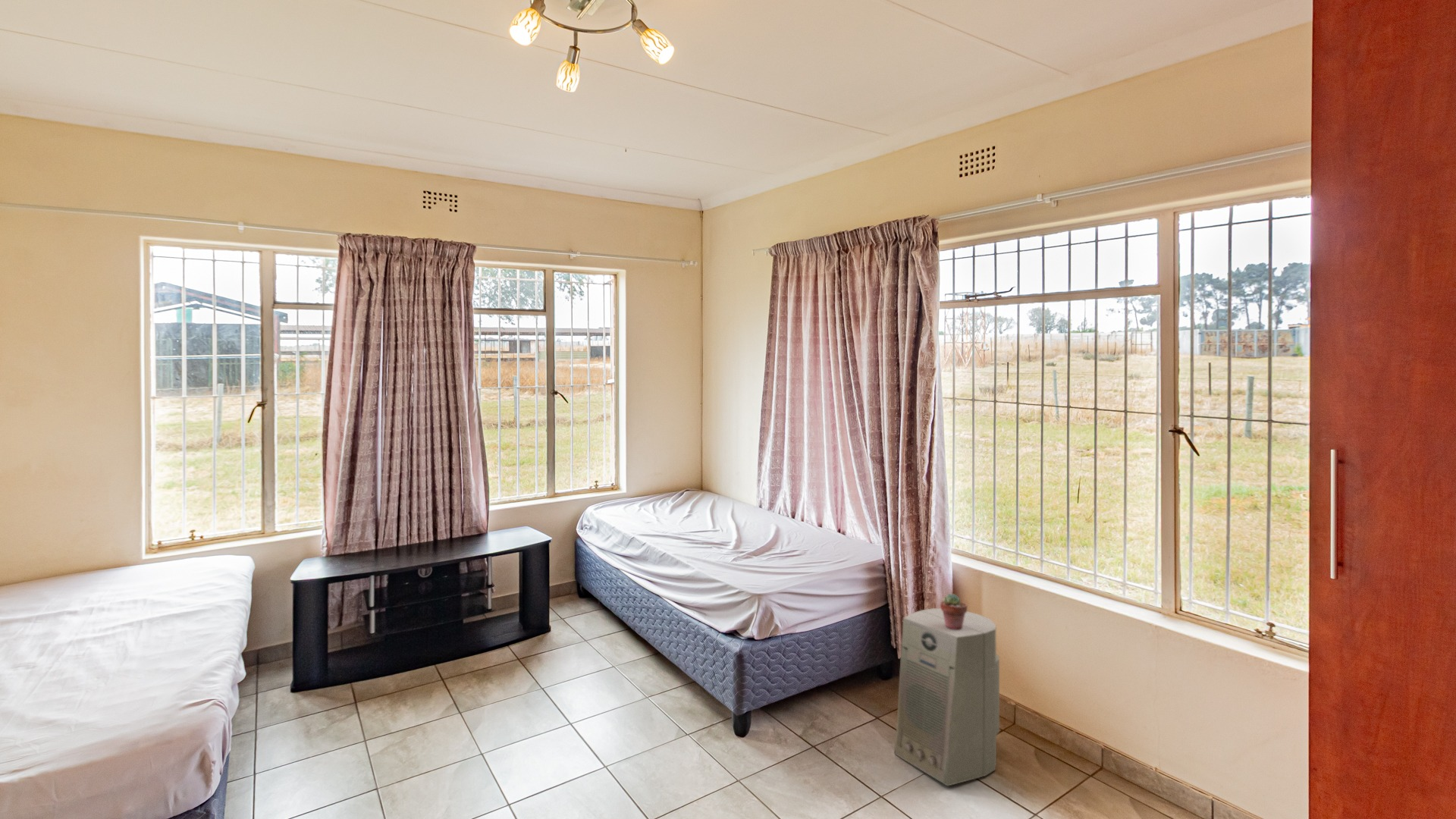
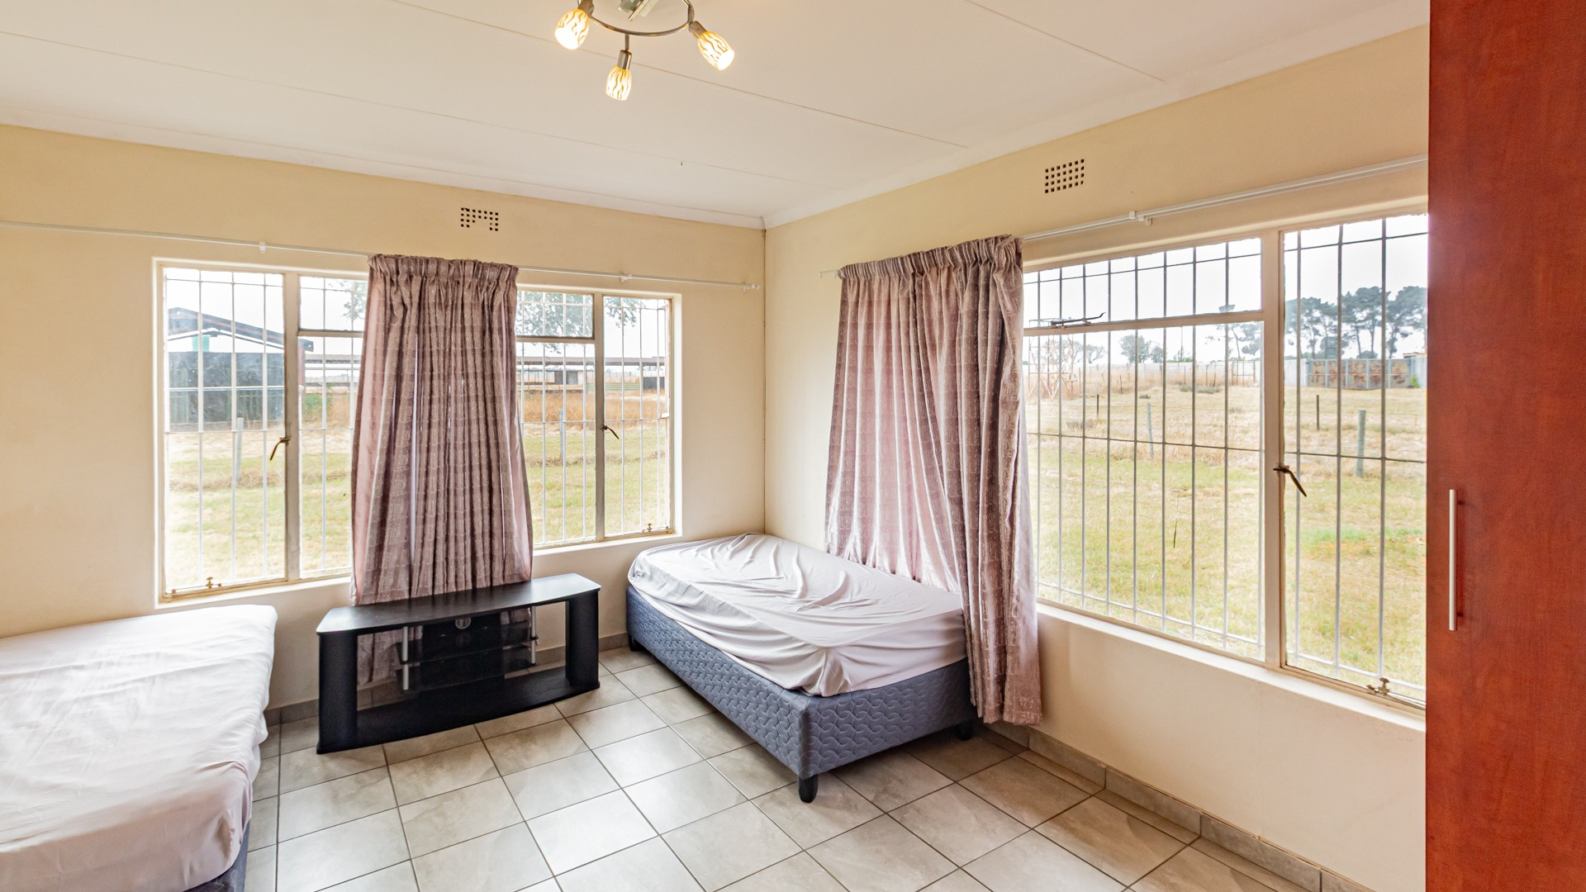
- fan [894,607,1000,787]
- potted succulent [940,593,968,630]
